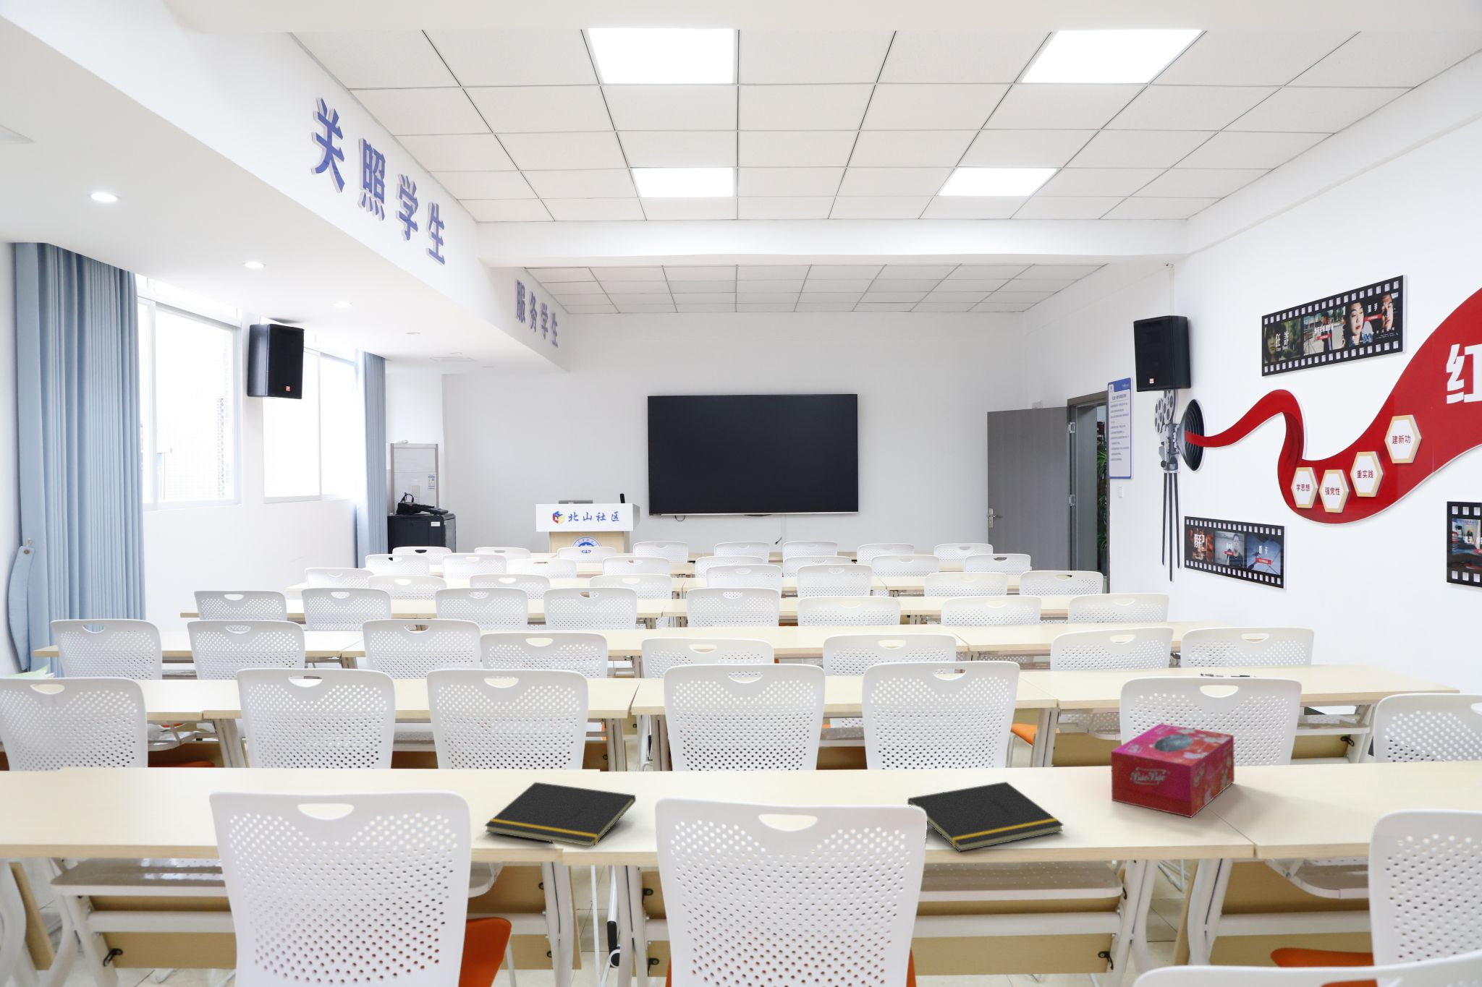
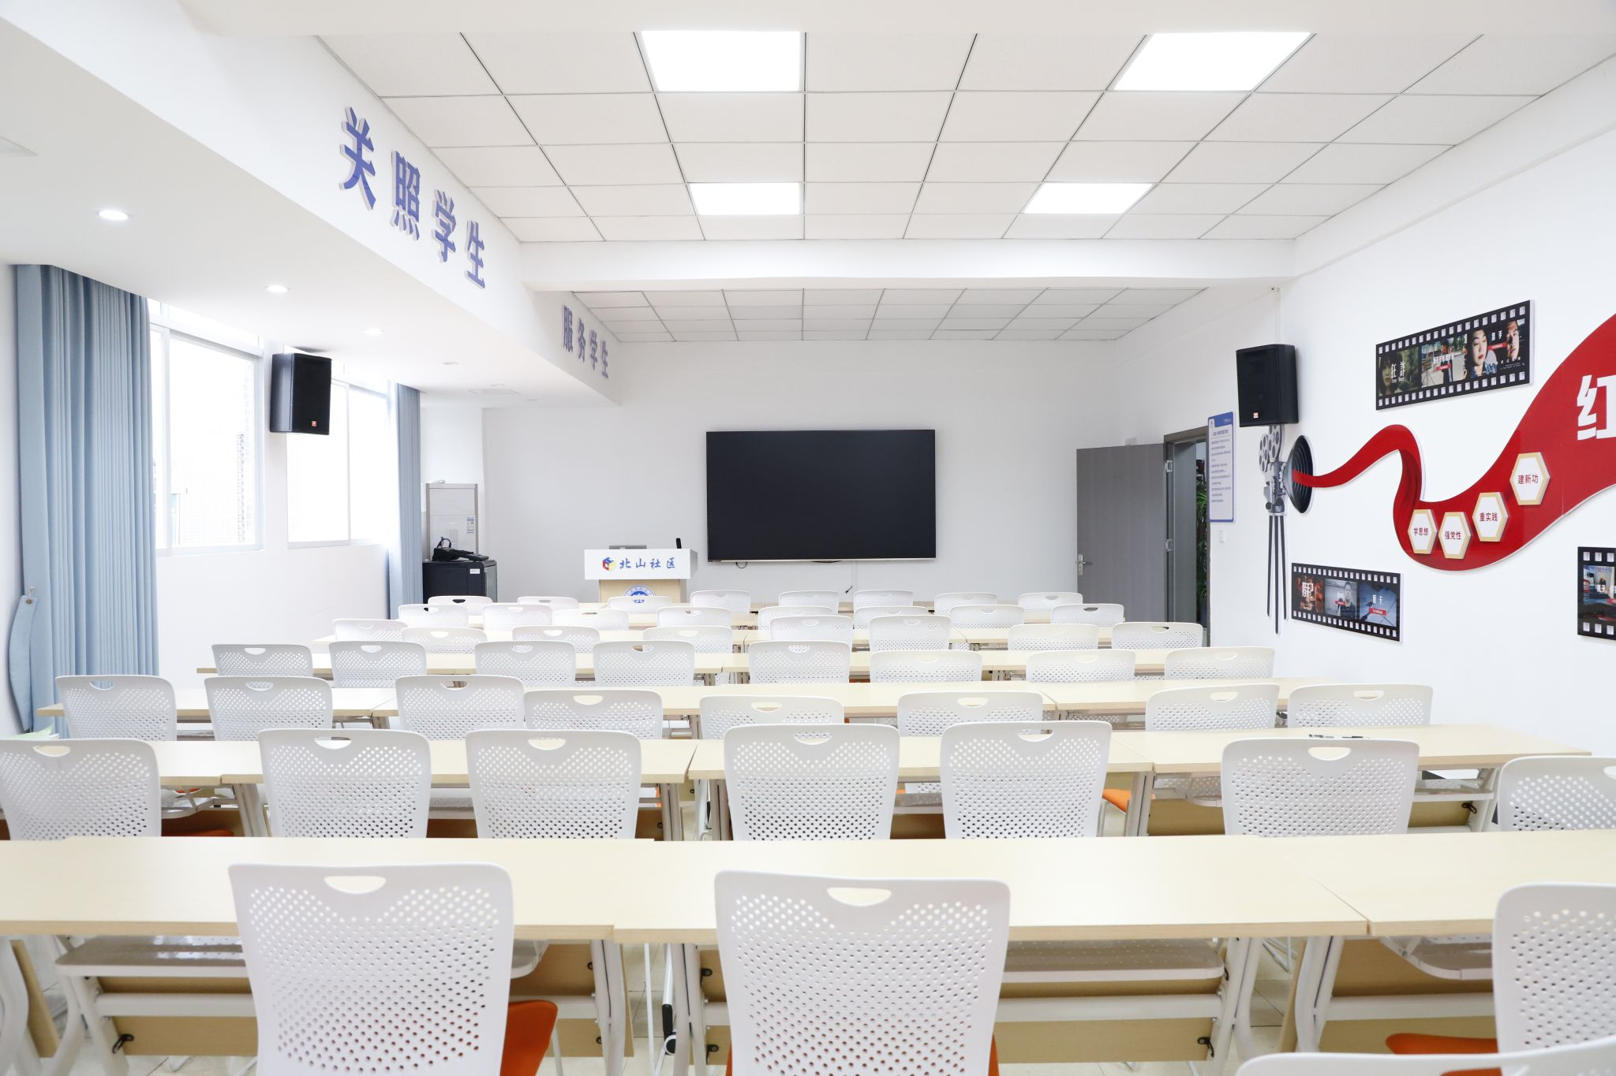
- notepad [907,781,1064,853]
- tissue box [1110,723,1235,818]
- notepad [484,782,637,847]
